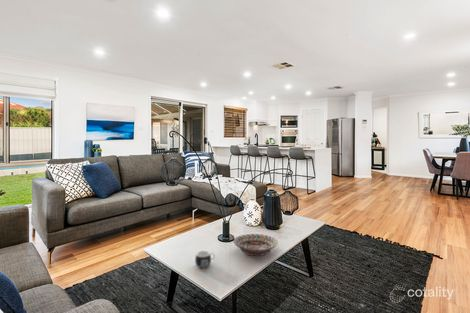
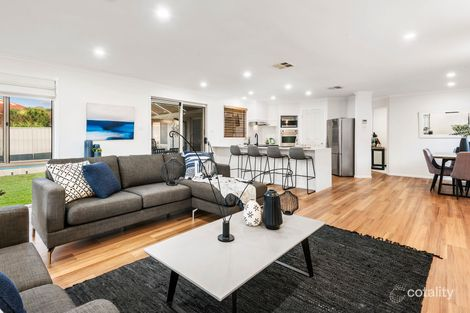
- decorative bowl [233,233,279,257]
- mug [194,250,216,269]
